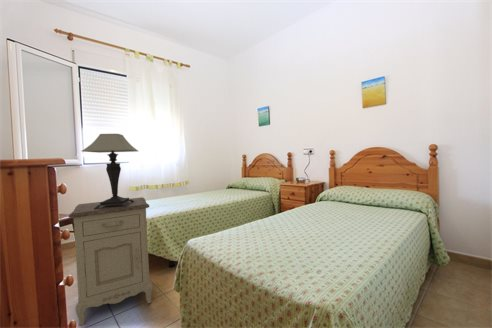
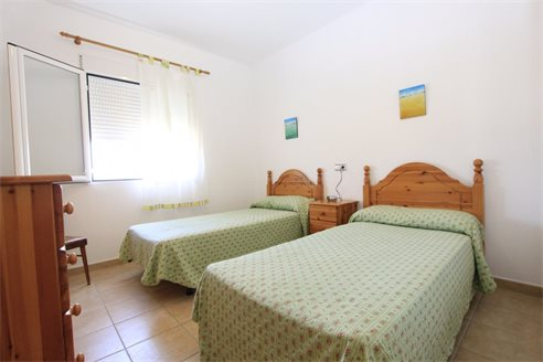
- nightstand [67,196,153,327]
- table lamp [81,133,139,209]
